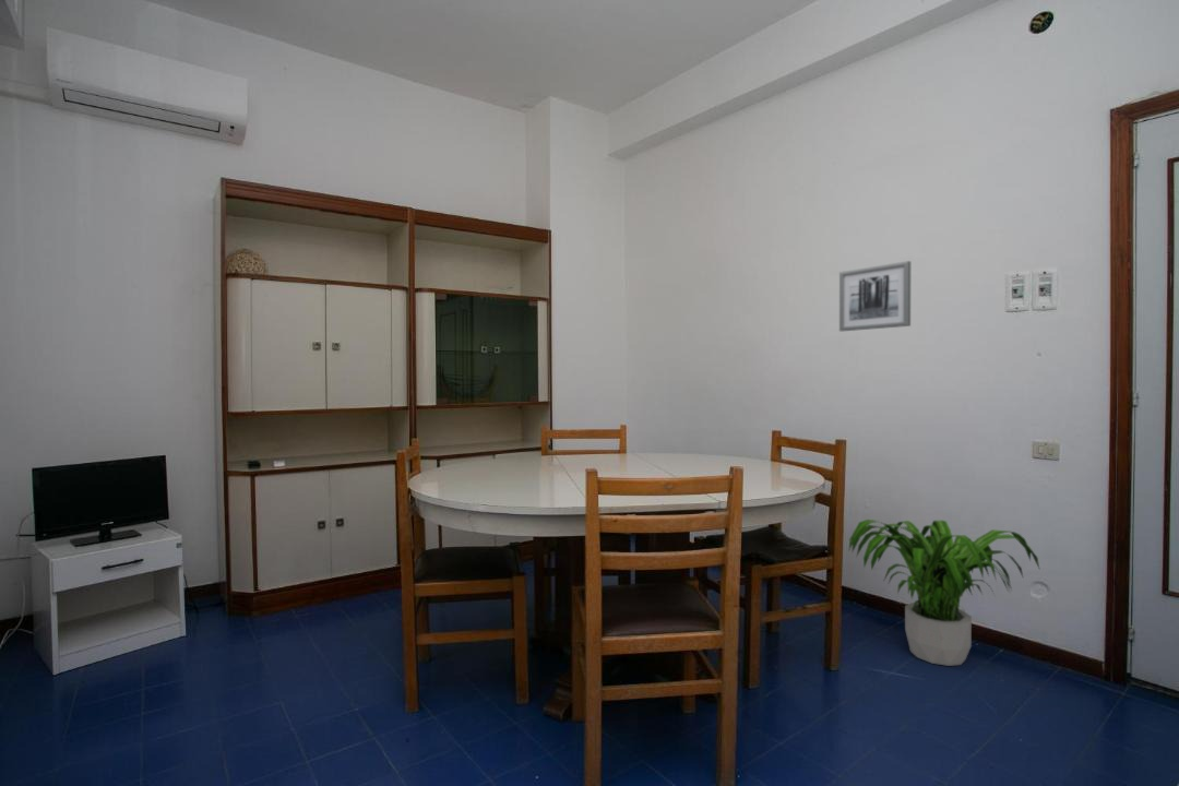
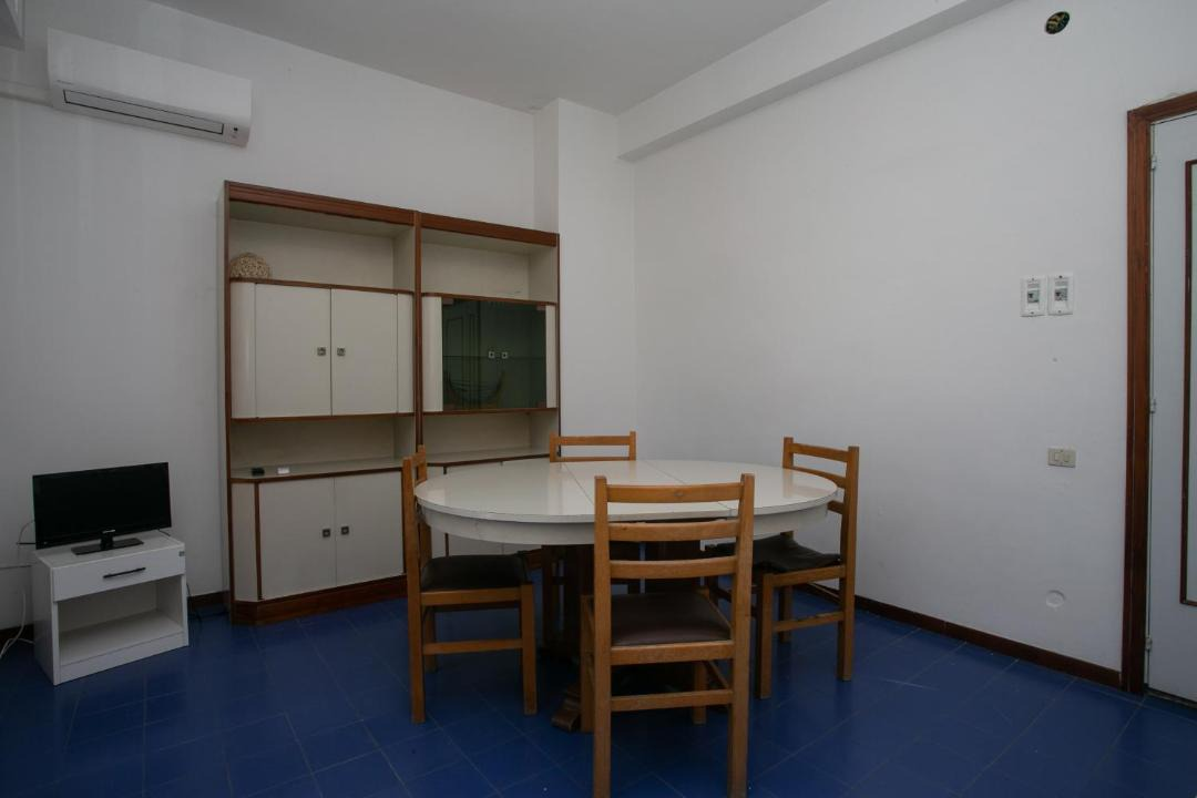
- potted plant [848,519,1040,667]
- wall art [838,260,912,332]
